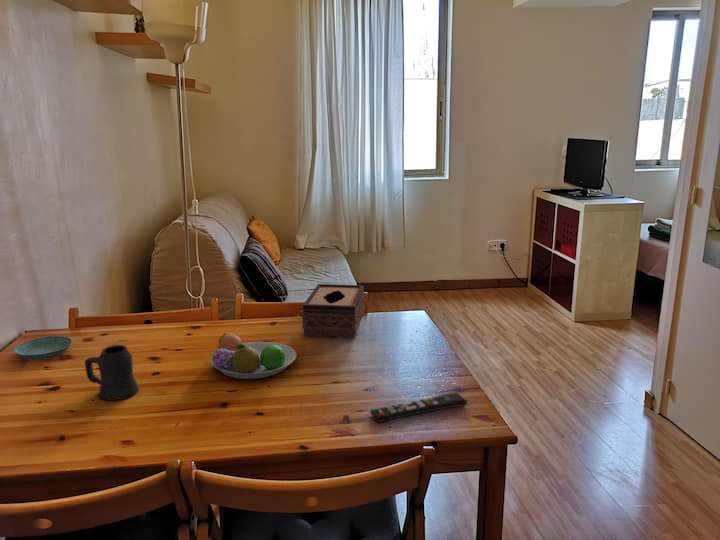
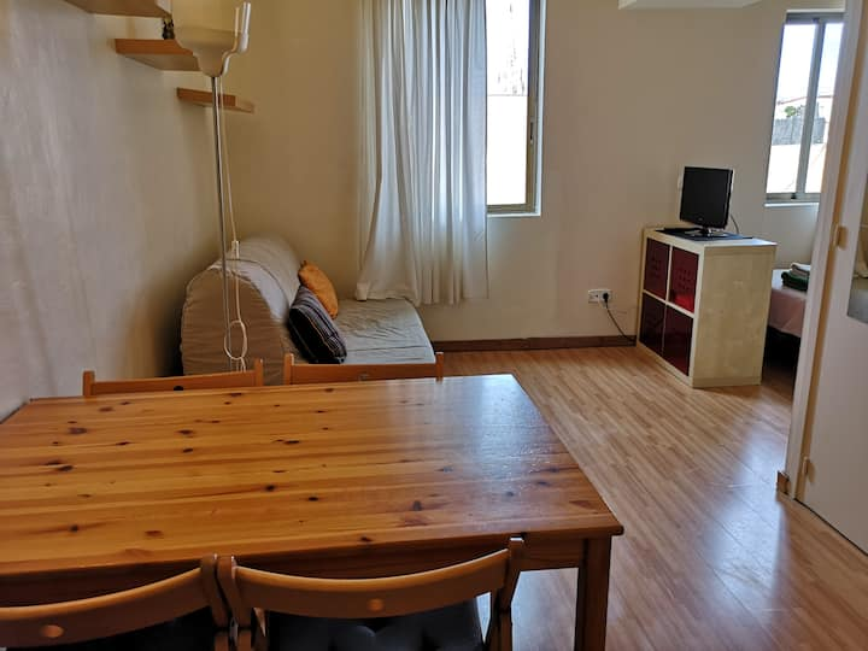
- mug [84,344,140,401]
- remote control [369,392,468,423]
- fruit bowl [210,332,297,380]
- tissue box [301,283,365,339]
- saucer [12,335,73,361]
